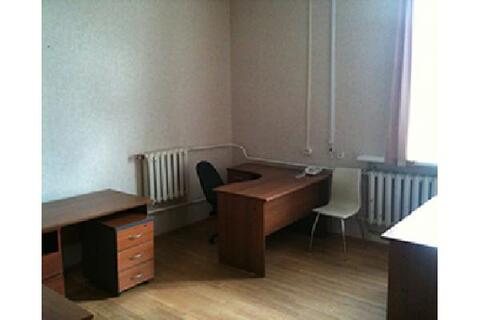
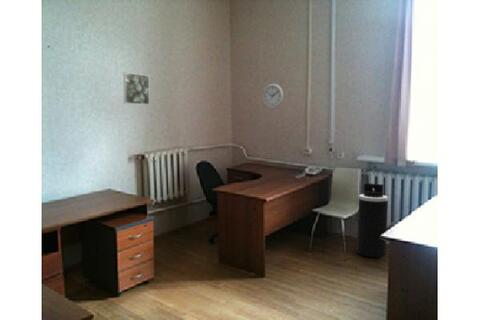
+ trash can [356,182,389,258]
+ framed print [123,72,150,106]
+ wall clock [261,83,284,110]
